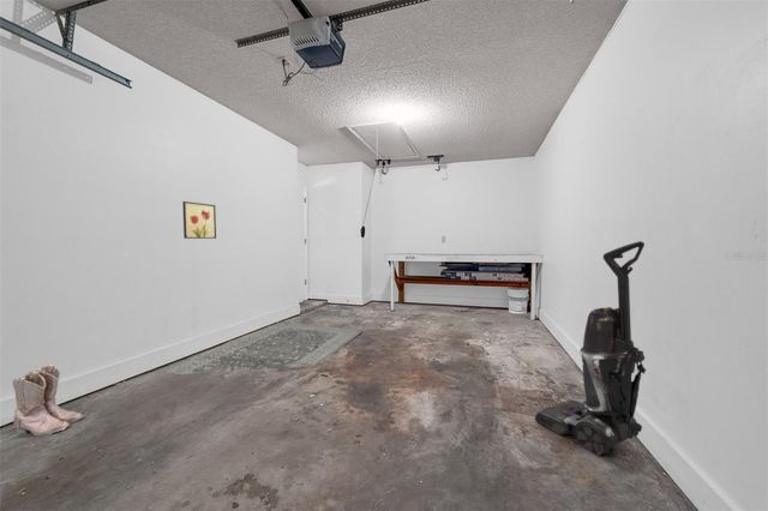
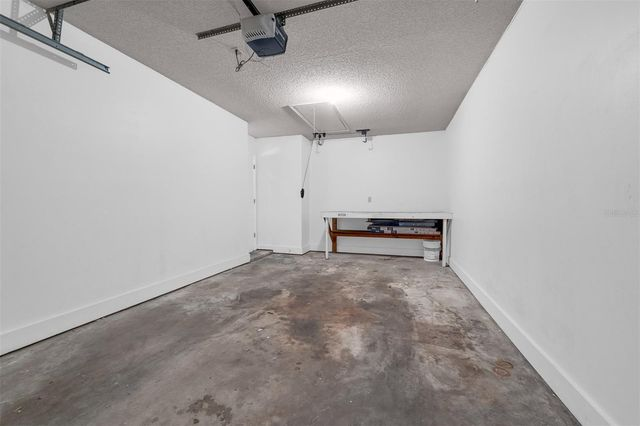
- vacuum cleaner [534,240,647,457]
- wall art [181,200,217,240]
- rug [162,320,365,375]
- boots [11,363,84,437]
